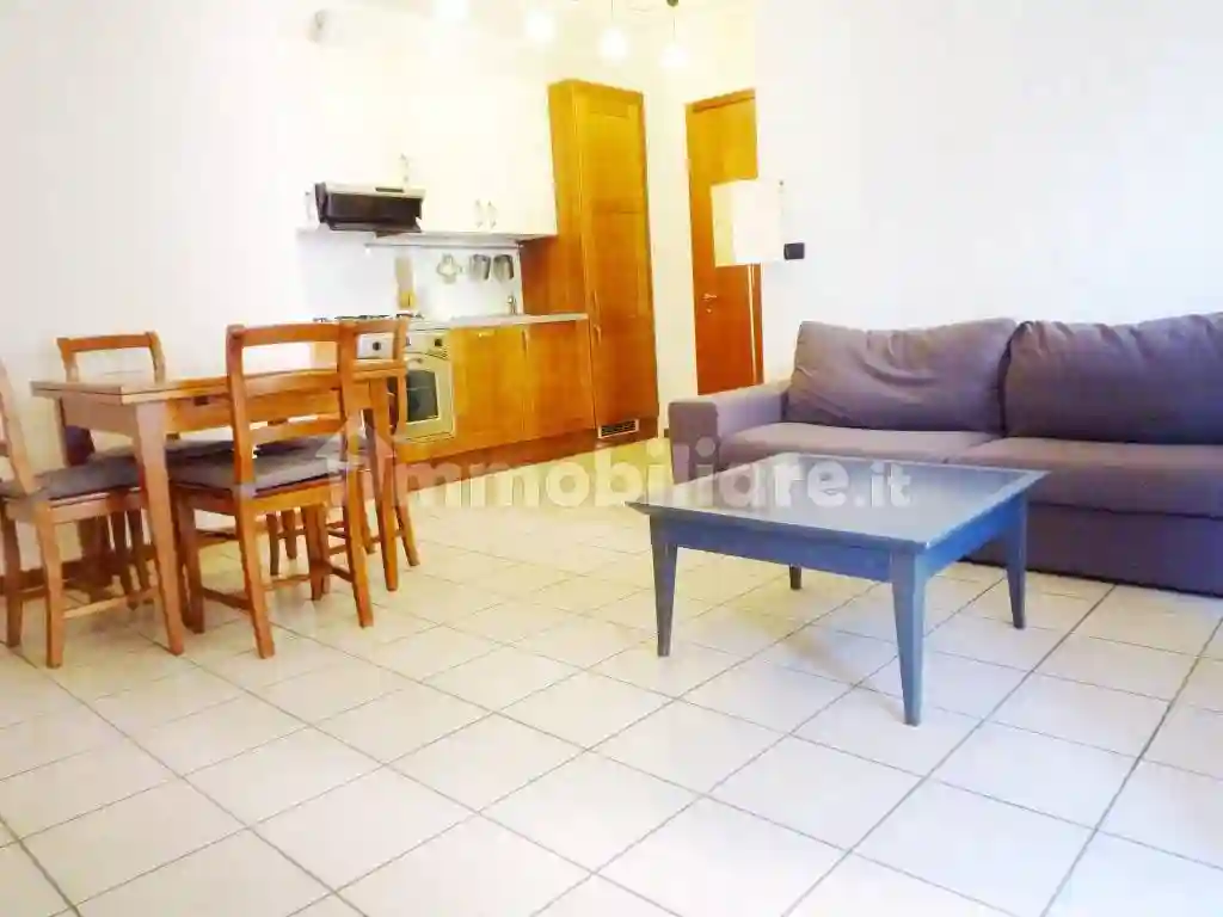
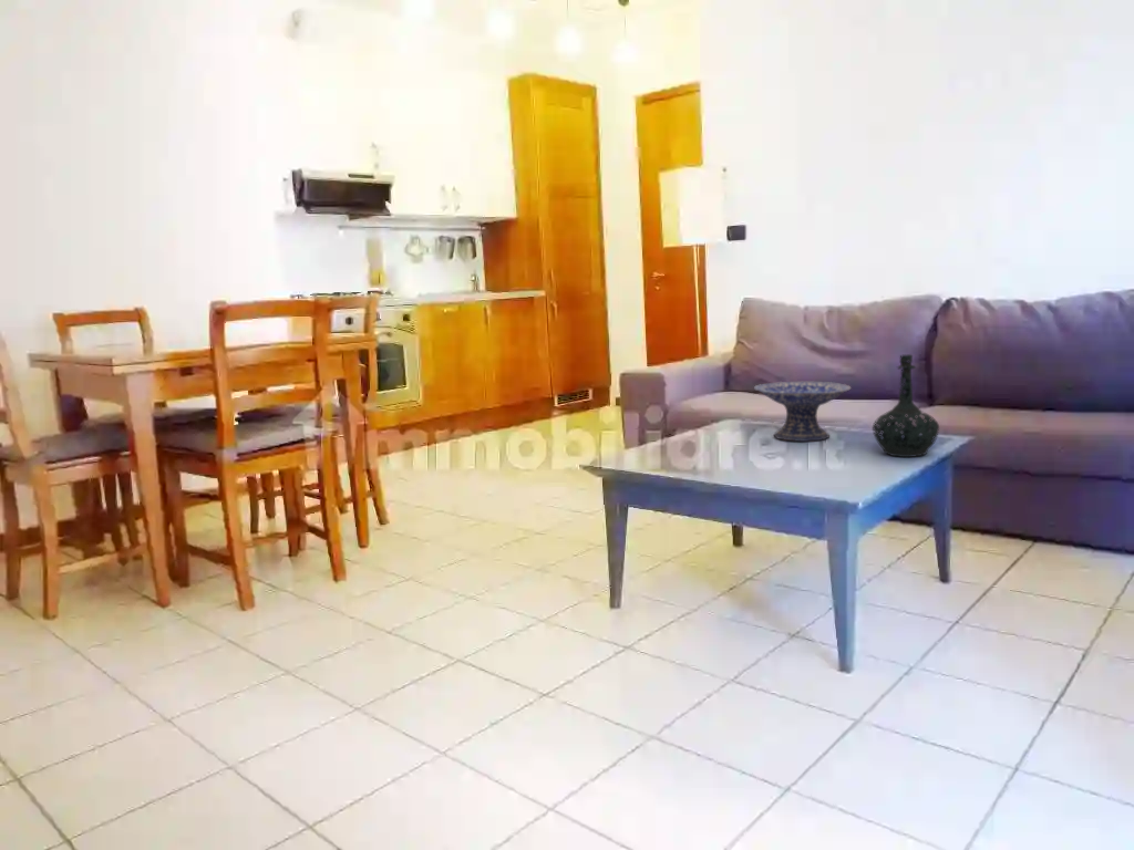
+ decorative bowl [753,381,853,443]
+ bottle [872,353,940,458]
